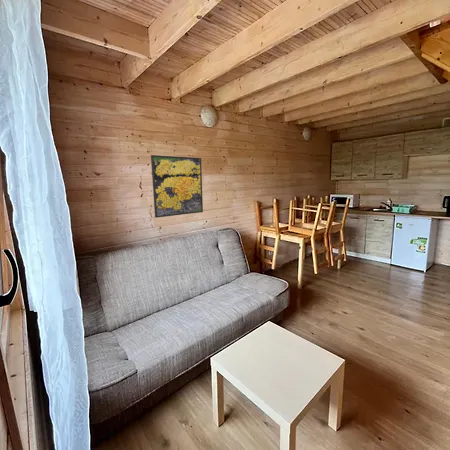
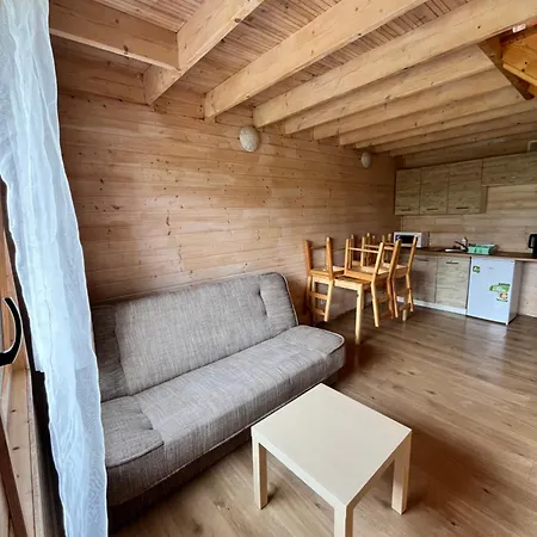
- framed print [150,154,204,219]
